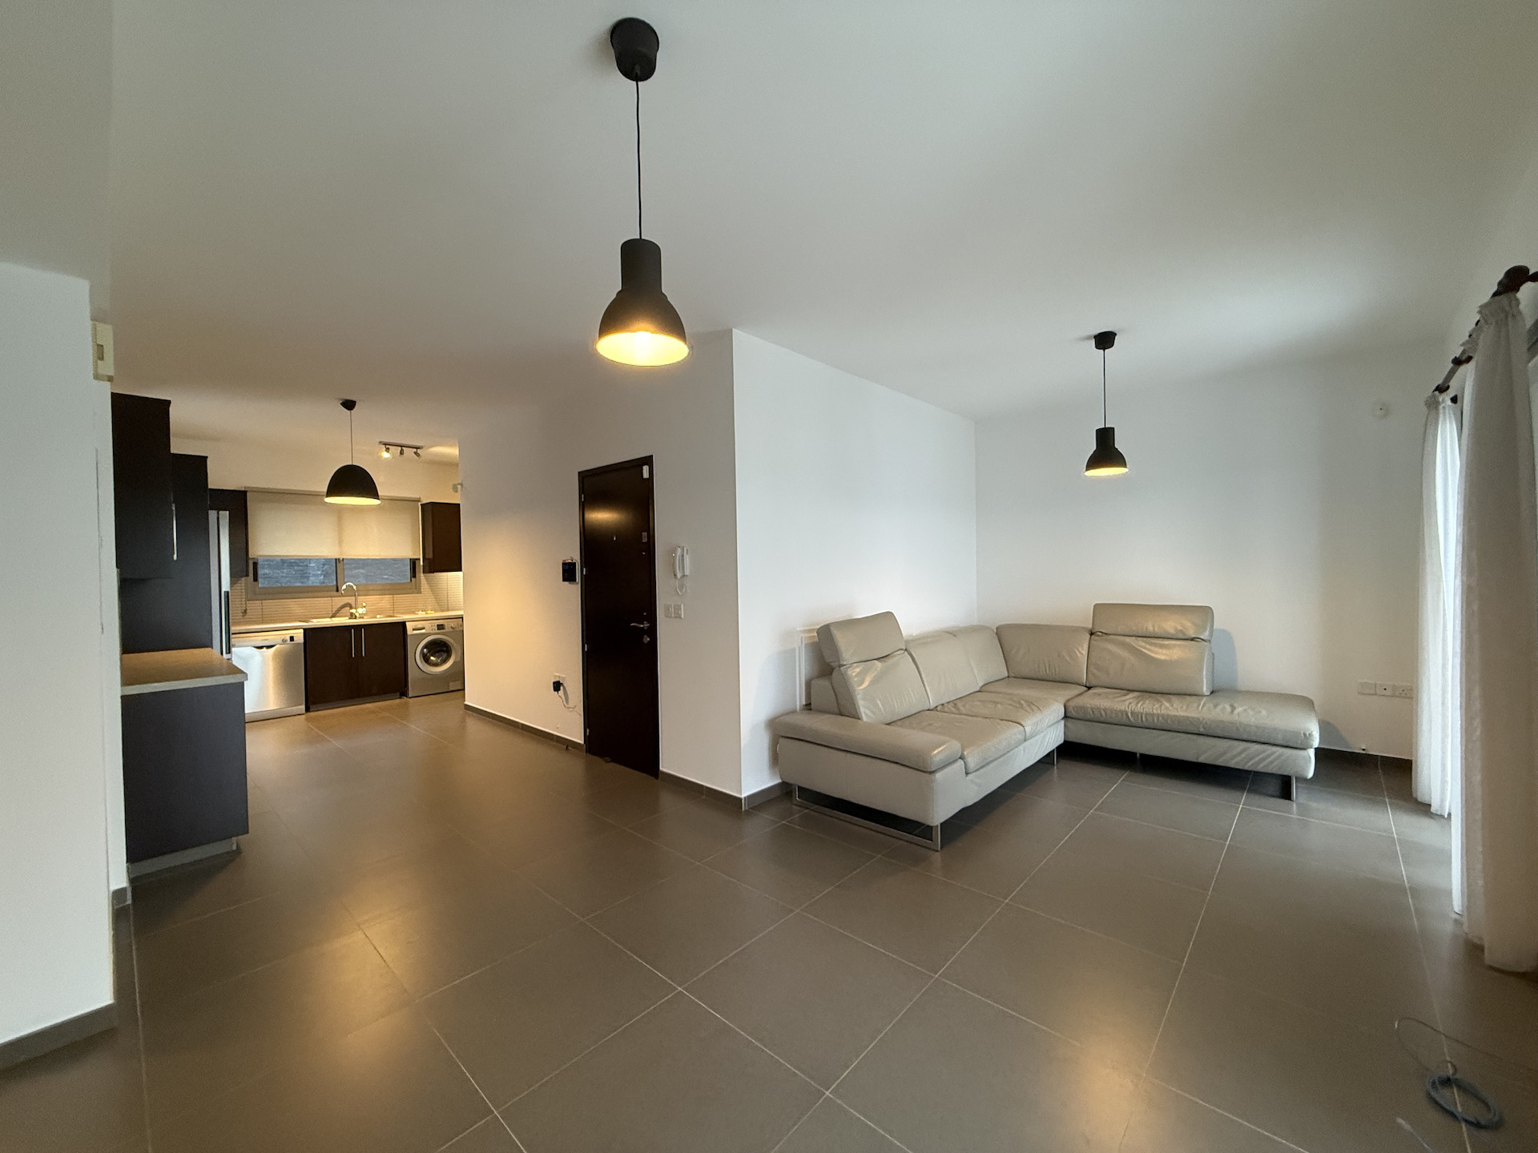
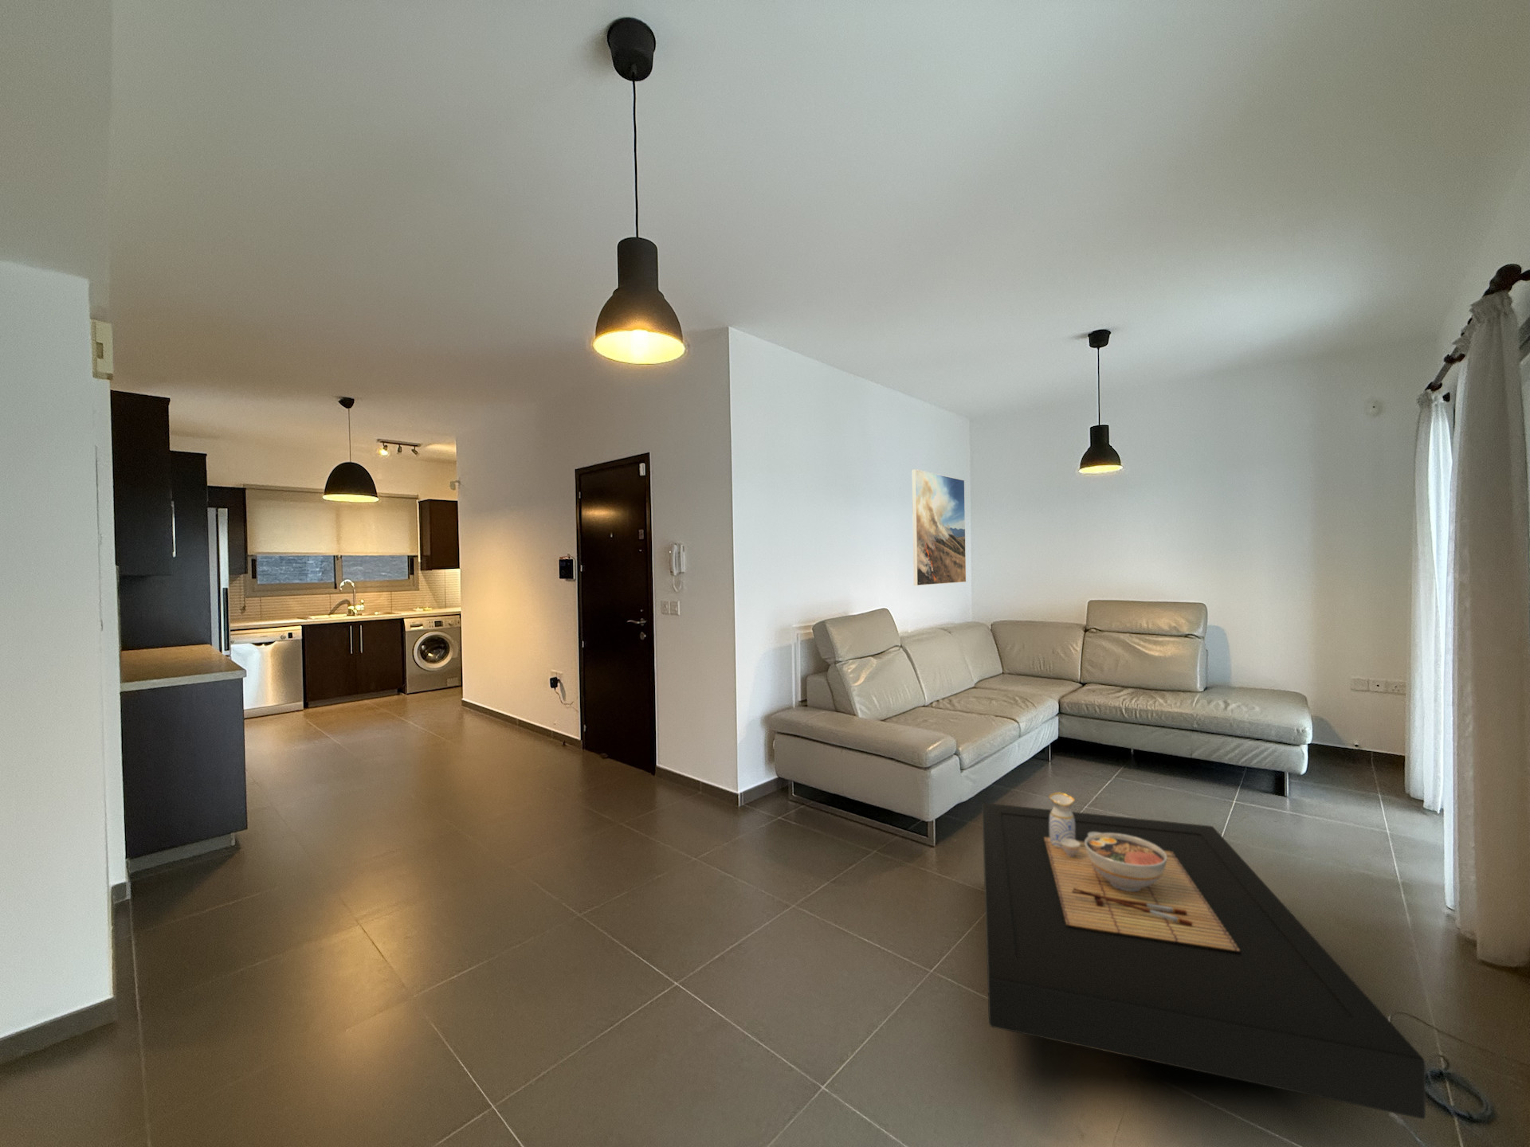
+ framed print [912,469,966,587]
+ coffee table [982,792,1426,1120]
